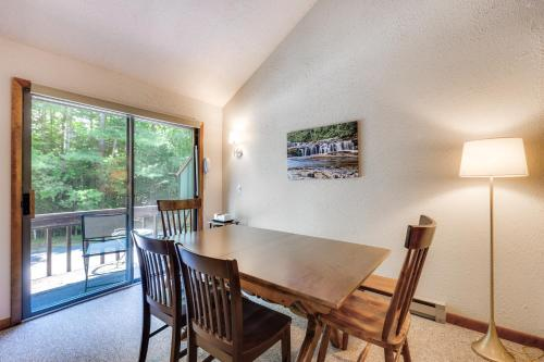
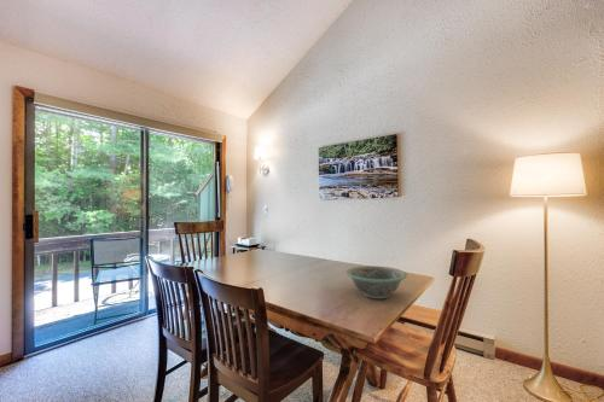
+ decorative bowl [345,264,408,299]
